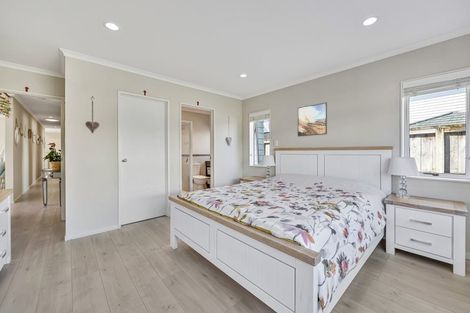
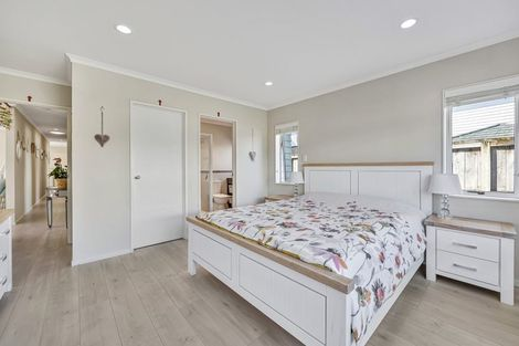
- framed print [297,101,328,137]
